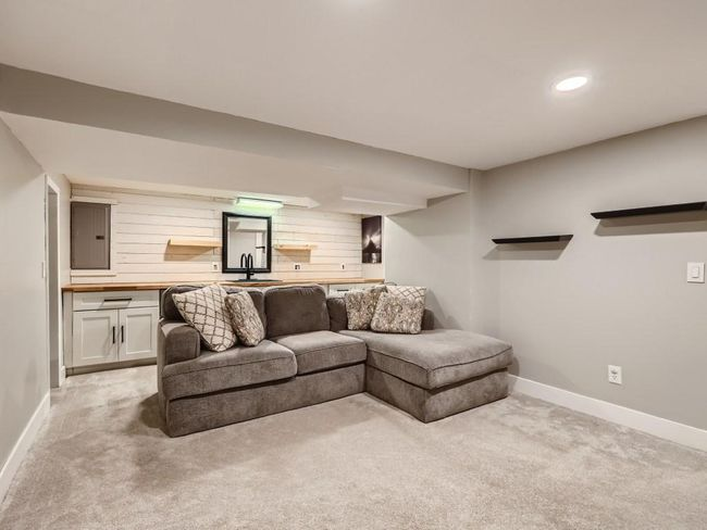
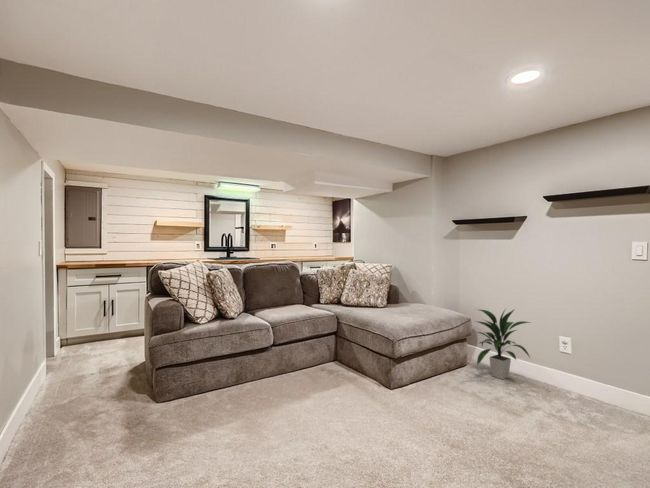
+ indoor plant [474,308,532,380]
